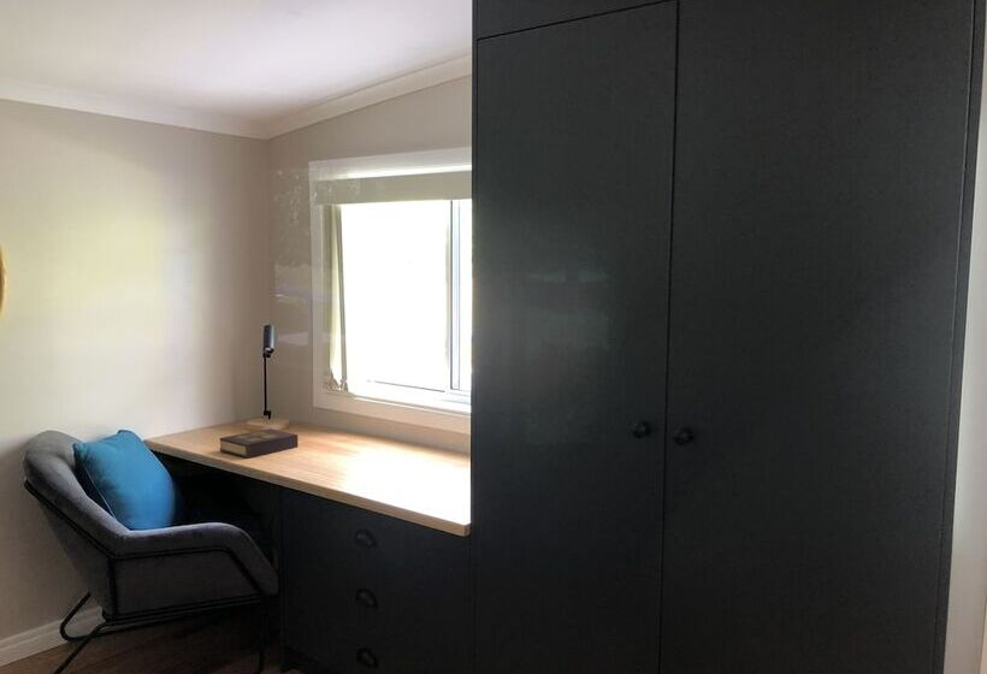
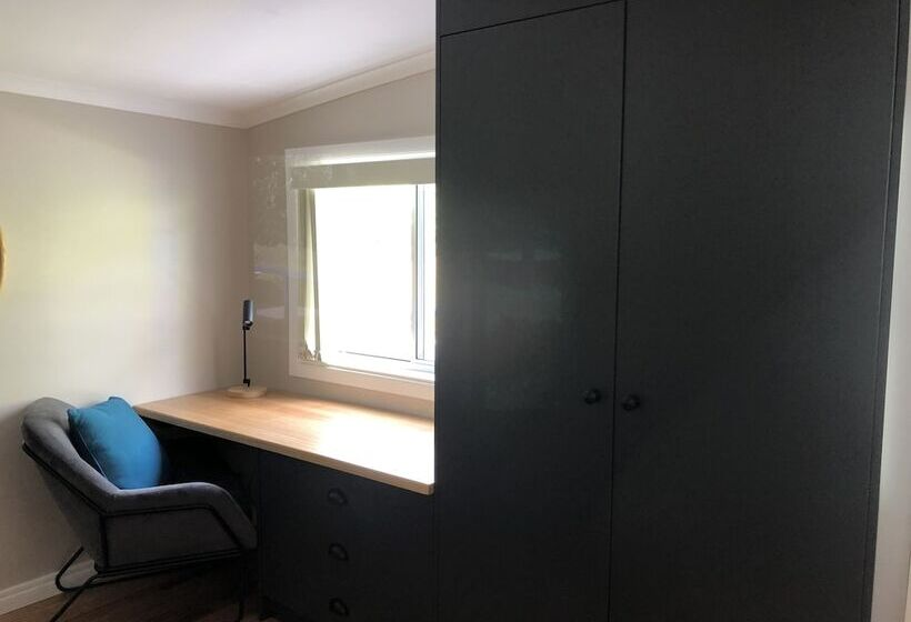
- hardback book [219,427,300,460]
